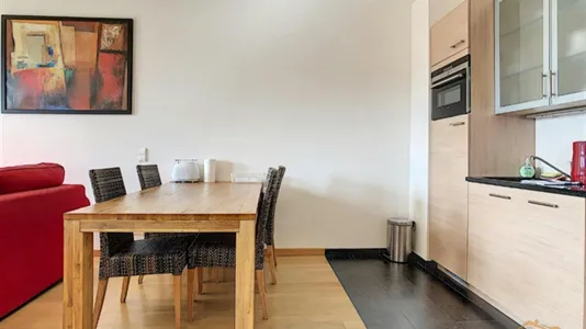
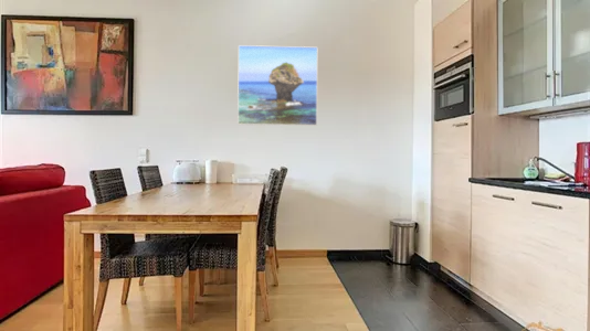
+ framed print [236,44,318,127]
